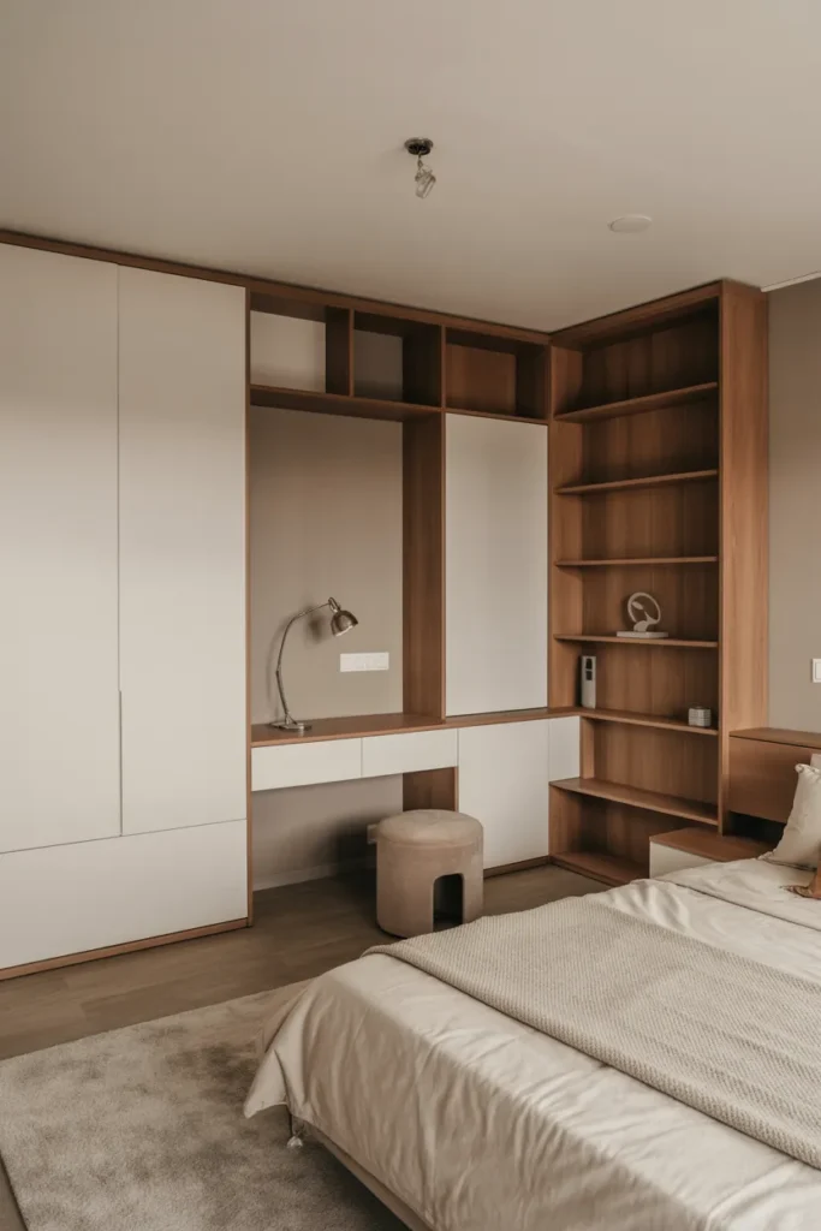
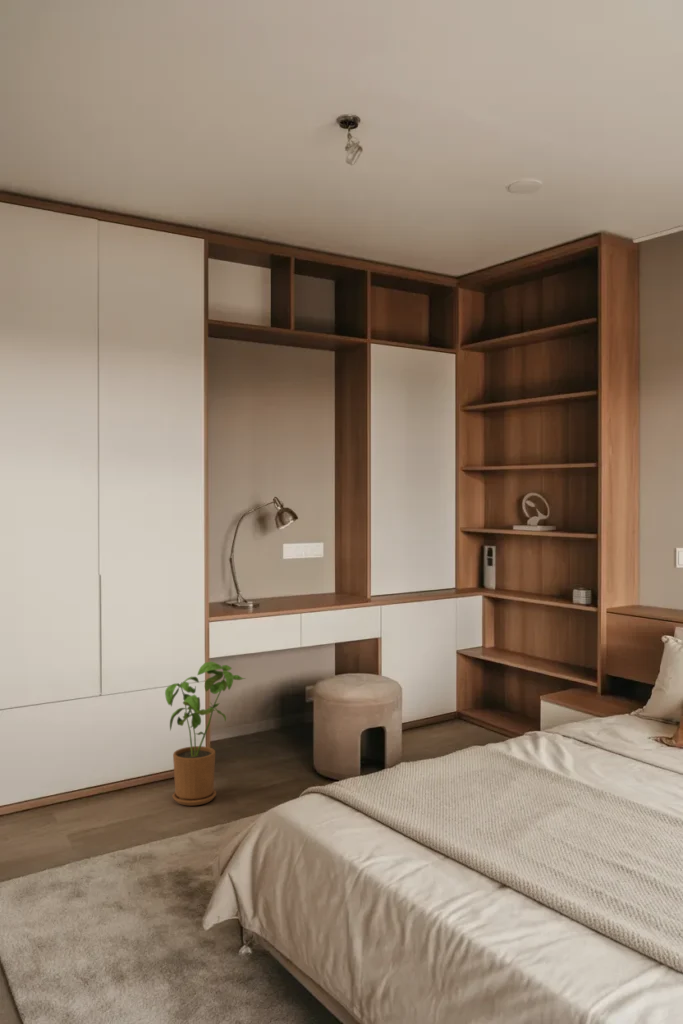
+ house plant [164,661,247,807]
